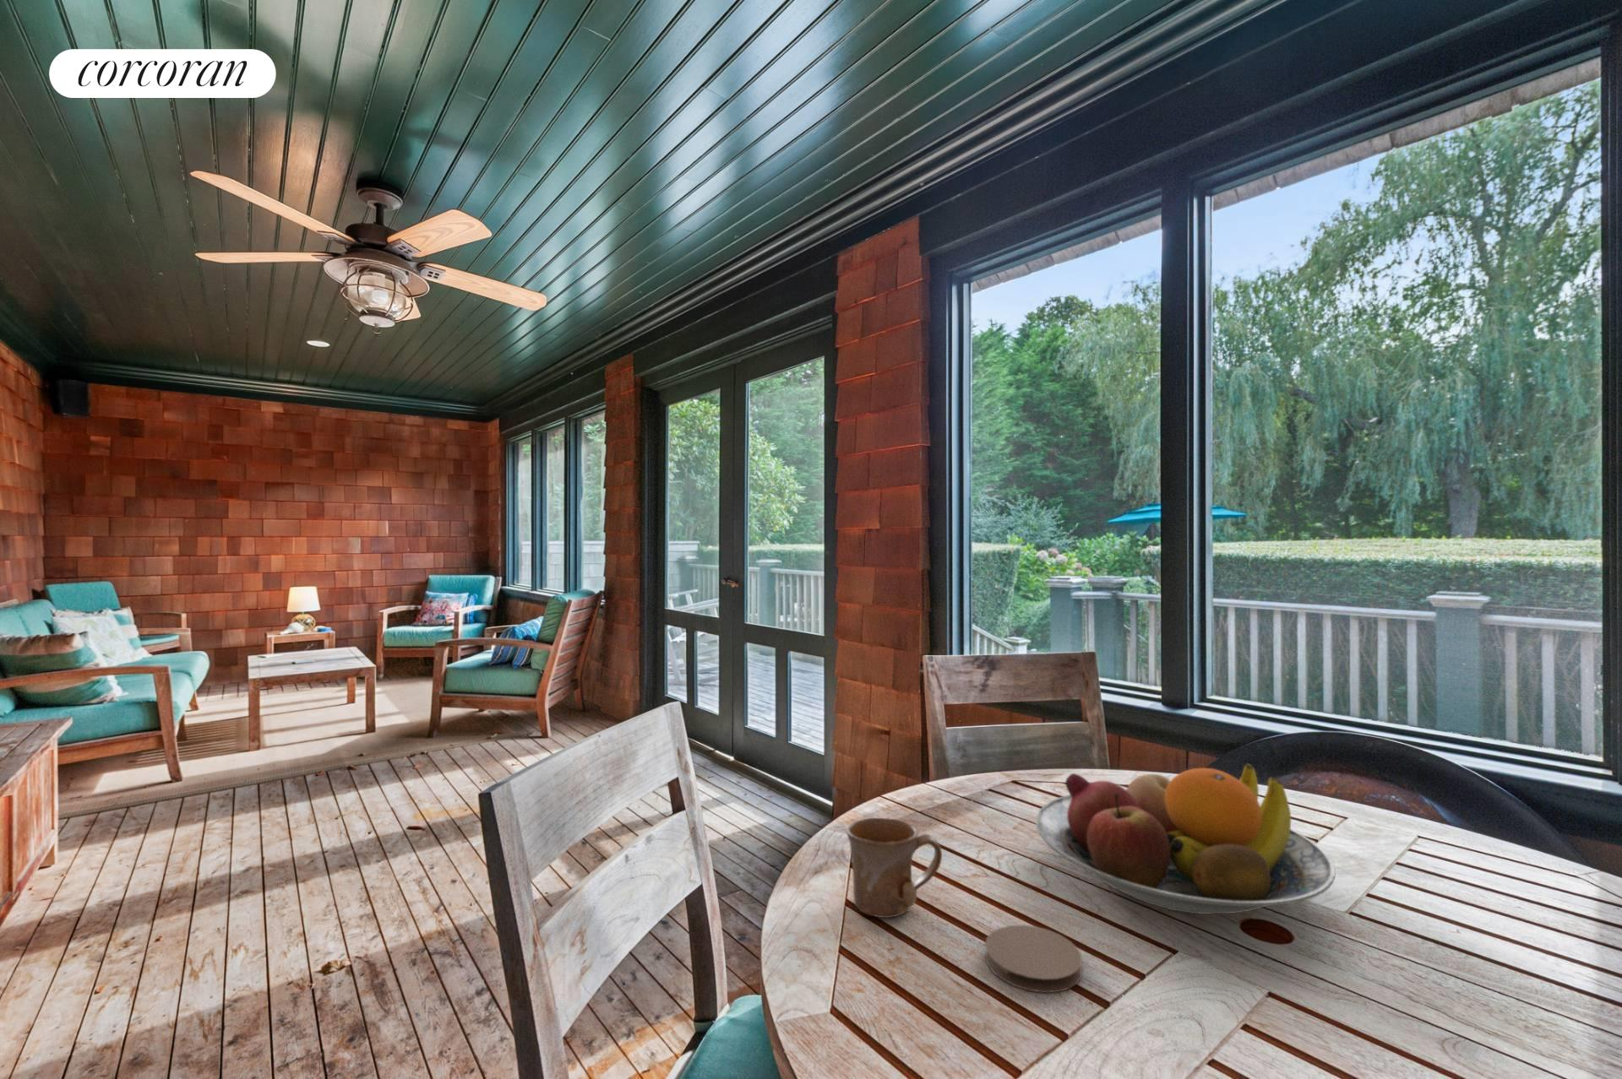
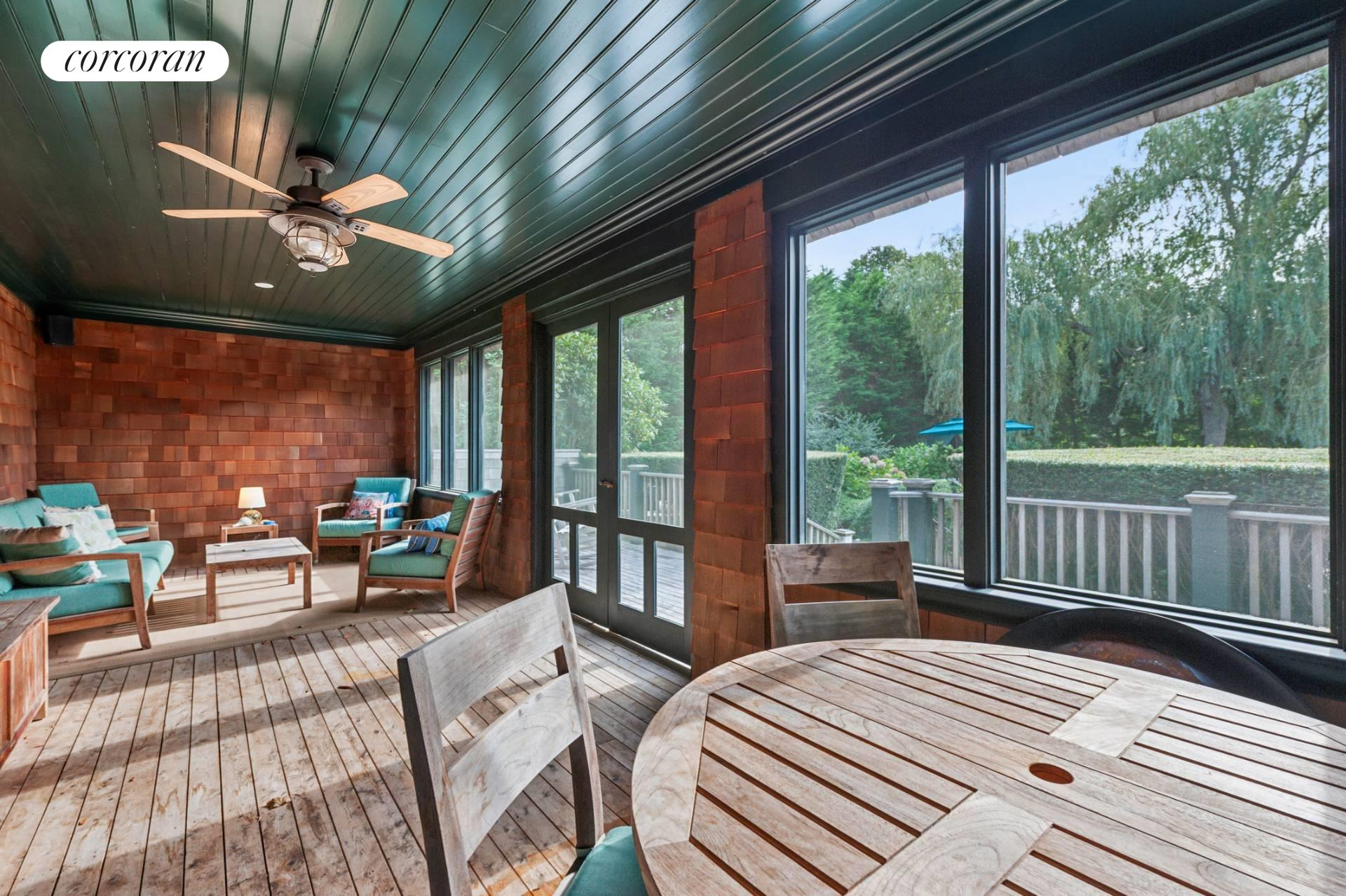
- coaster [985,925,1083,993]
- mug [846,818,942,919]
- fruit bowl [1035,762,1336,915]
